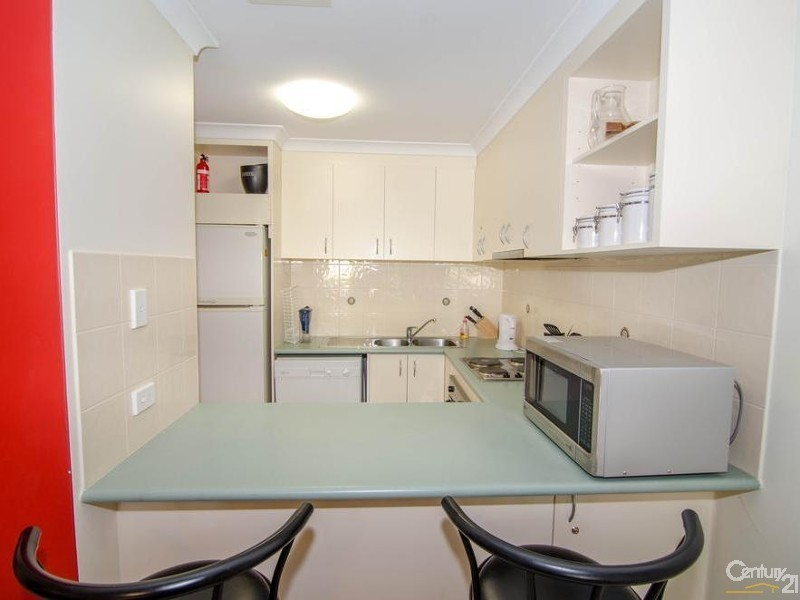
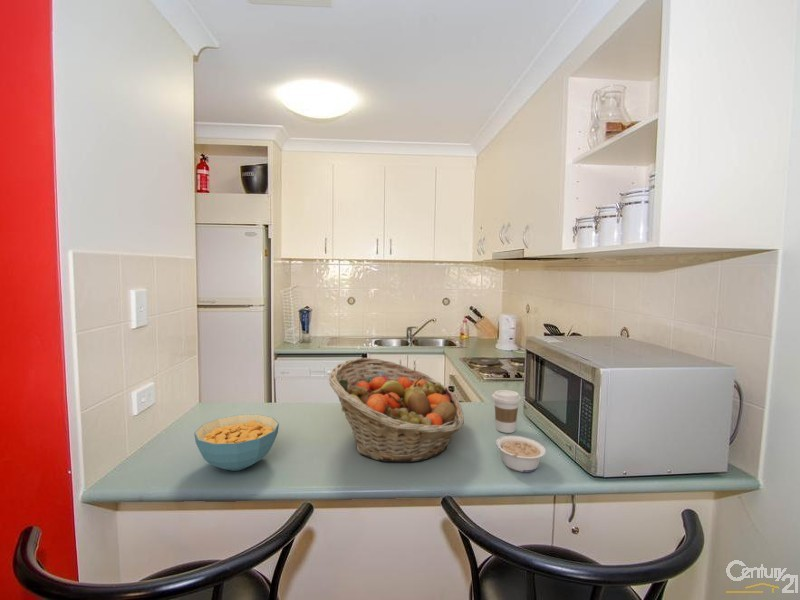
+ legume [495,435,547,473]
+ cereal bowl [193,414,280,472]
+ fruit basket [328,357,465,463]
+ coffee cup [491,389,522,434]
